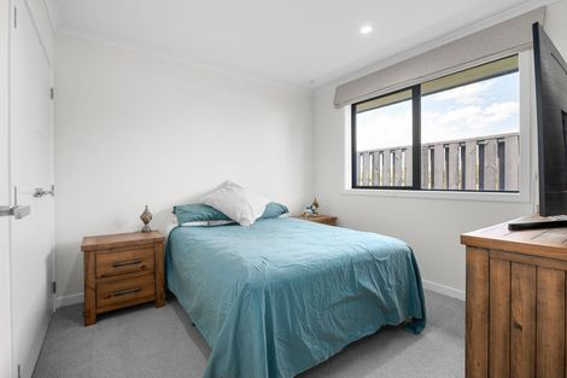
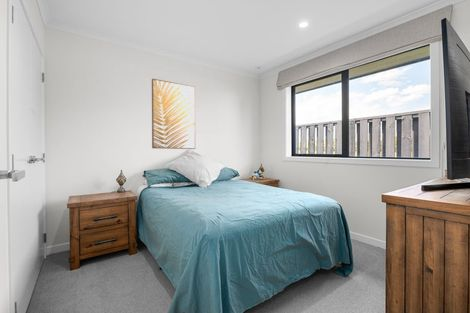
+ wall art [151,78,196,150]
